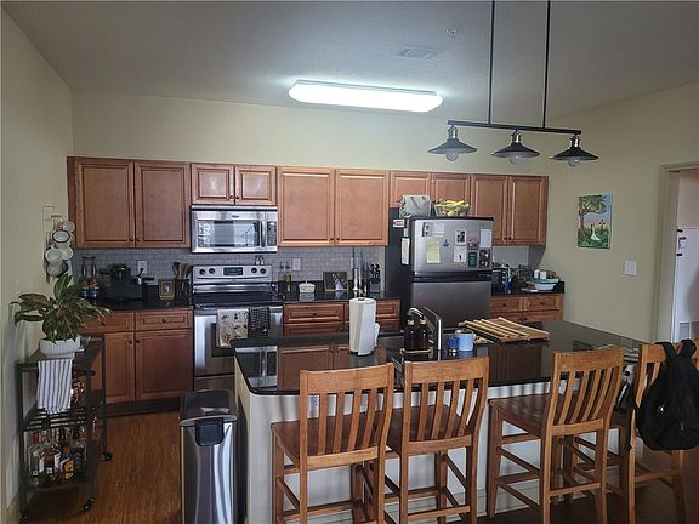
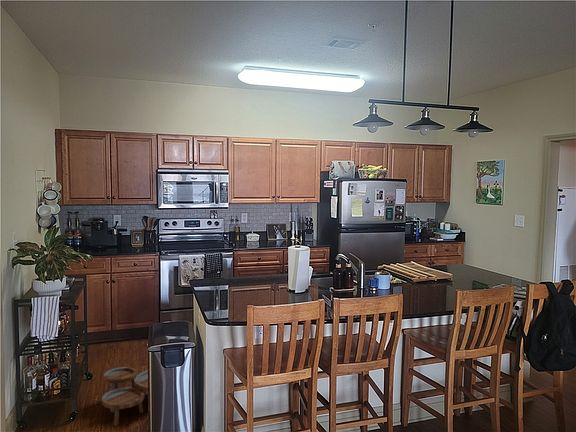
+ nesting tables [101,366,149,427]
